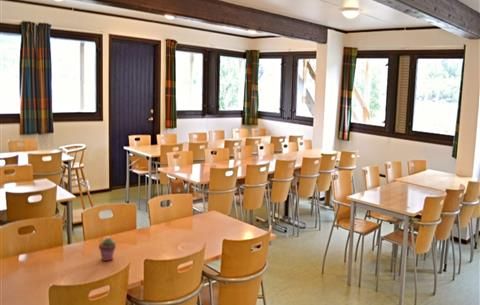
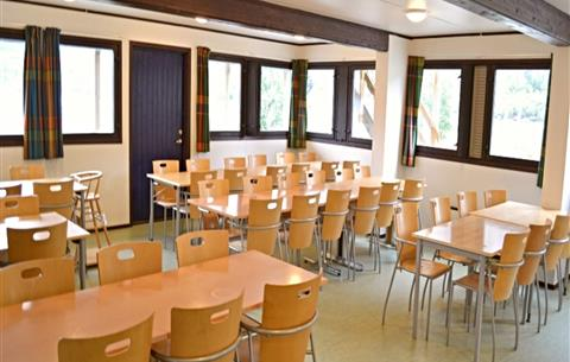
- potted succulent [98,237,117,262]
